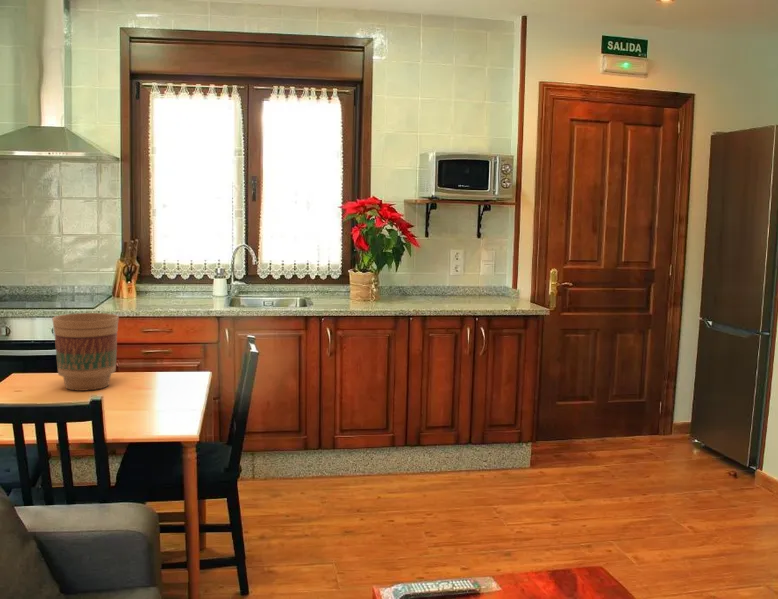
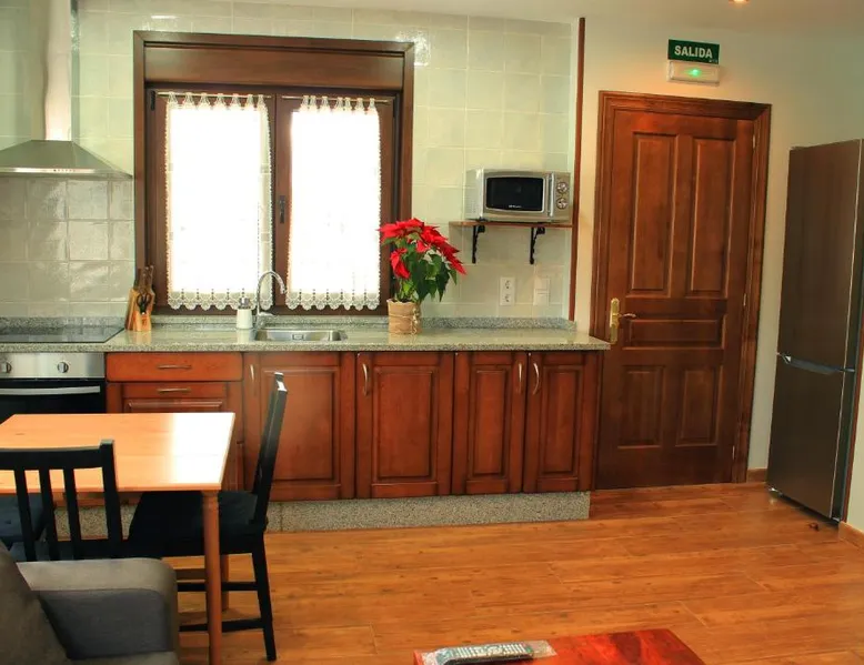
- flower pot [51,312,120,392]
